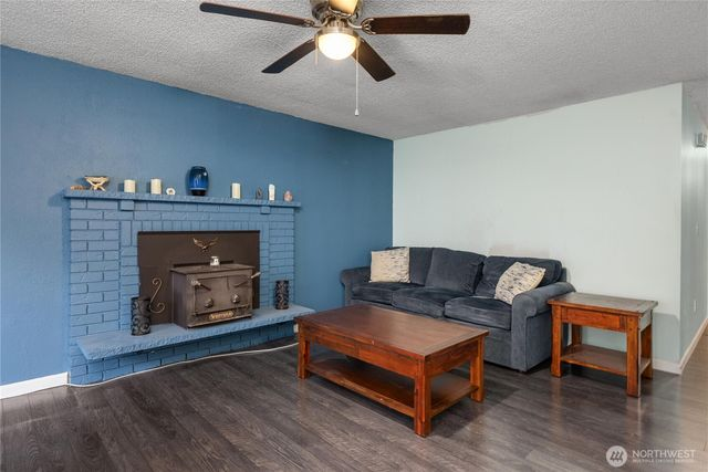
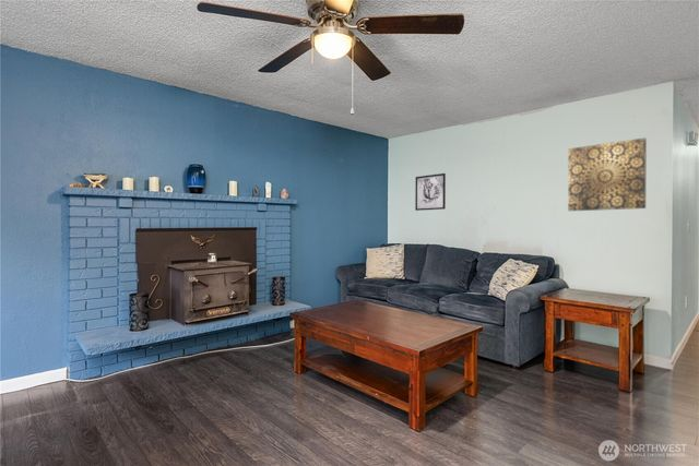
+ wall art [567,136,648,212]
+ wall art [414,172,447,212]
